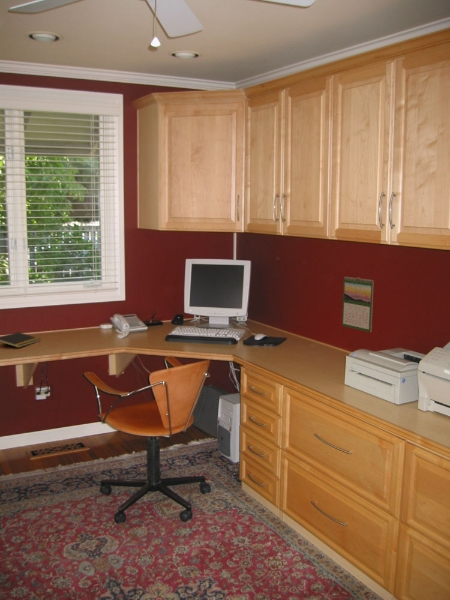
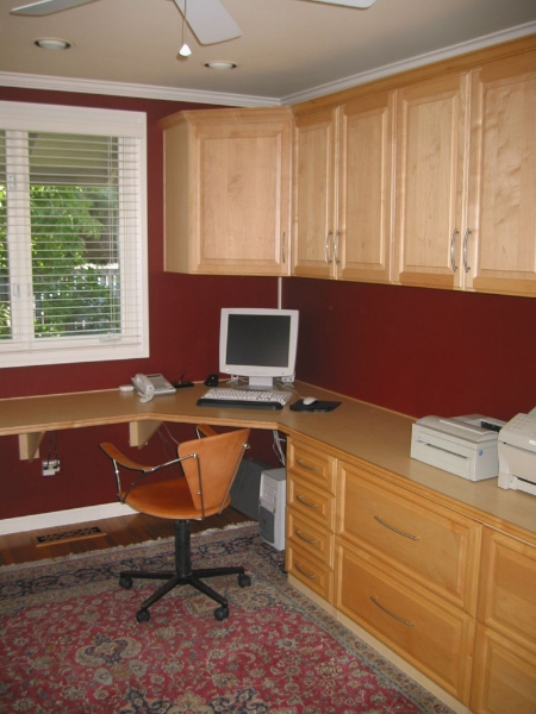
- notepad [0,331,41,349]
- calendar [341,276,375,333]
